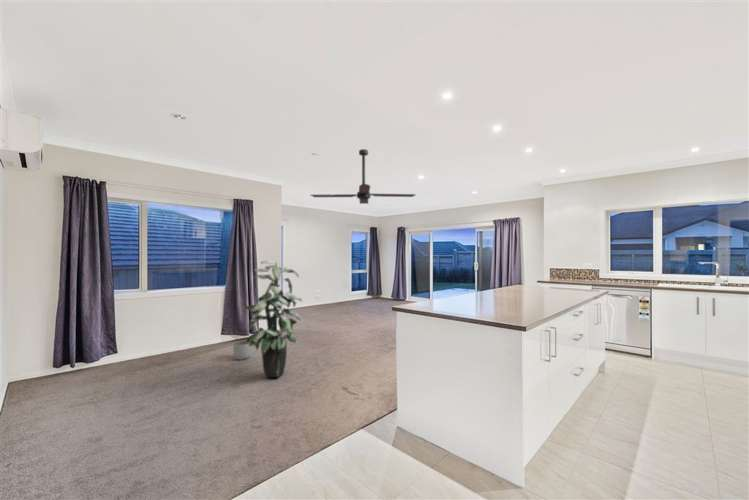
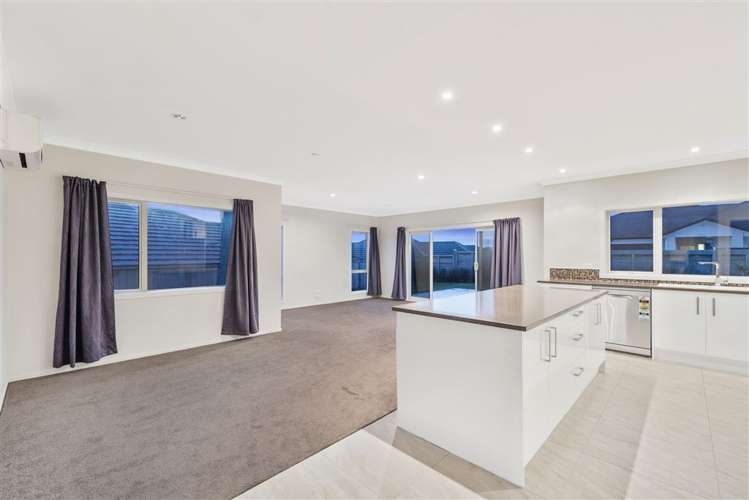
- planter [232,339,253,361]
- indoor plant [242,259,303,378]
- ceiling fan [310,148,417,205]
